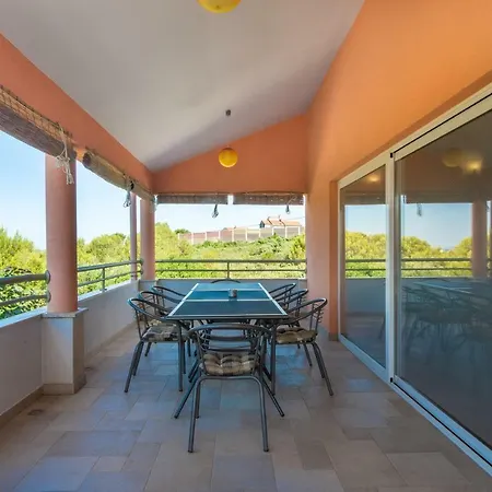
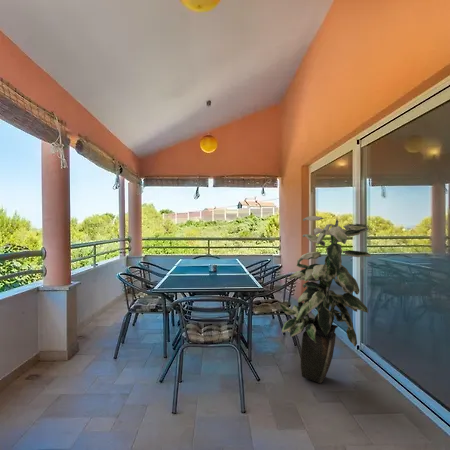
+ indoor plant [278,215,372,384]
